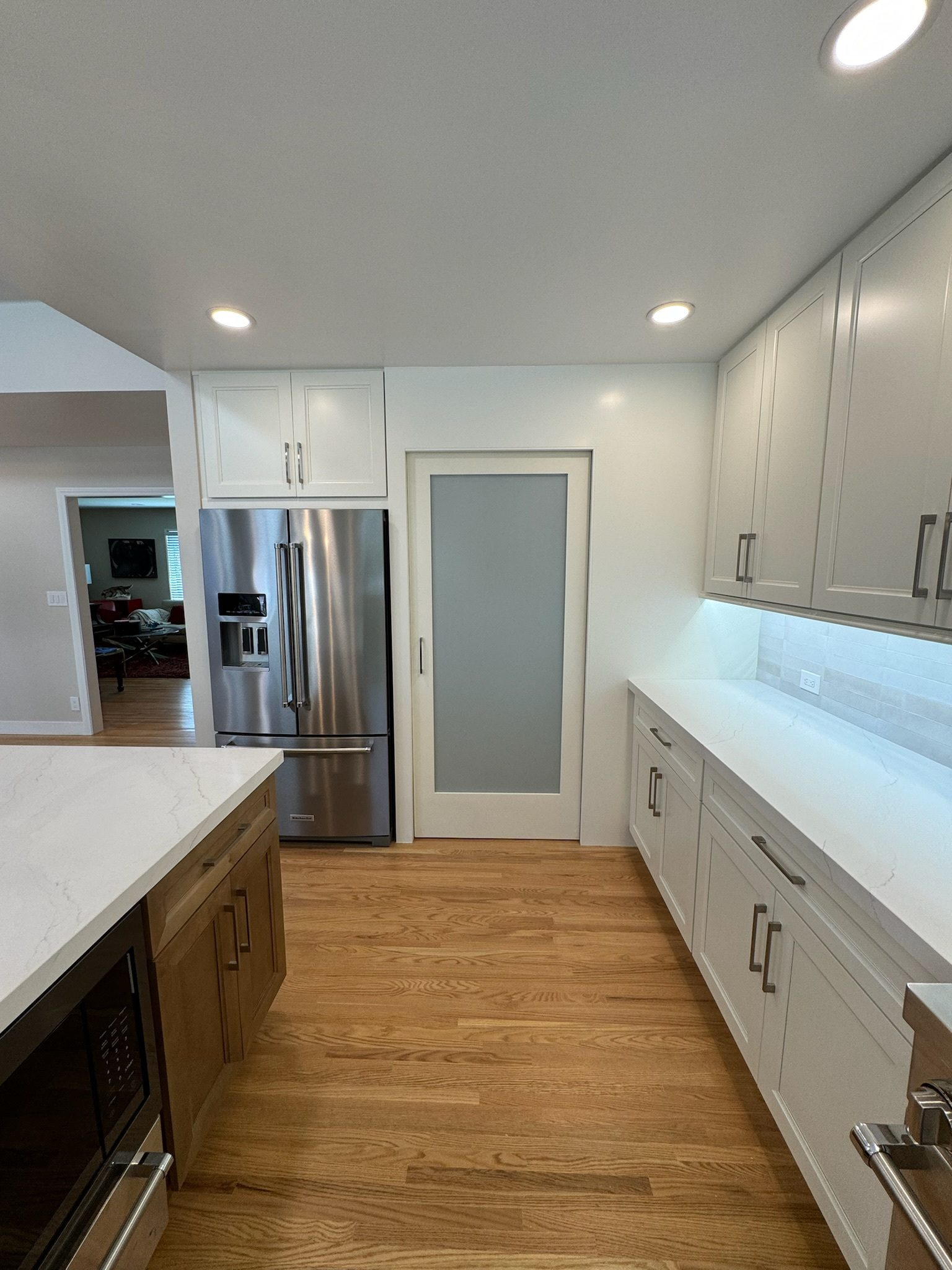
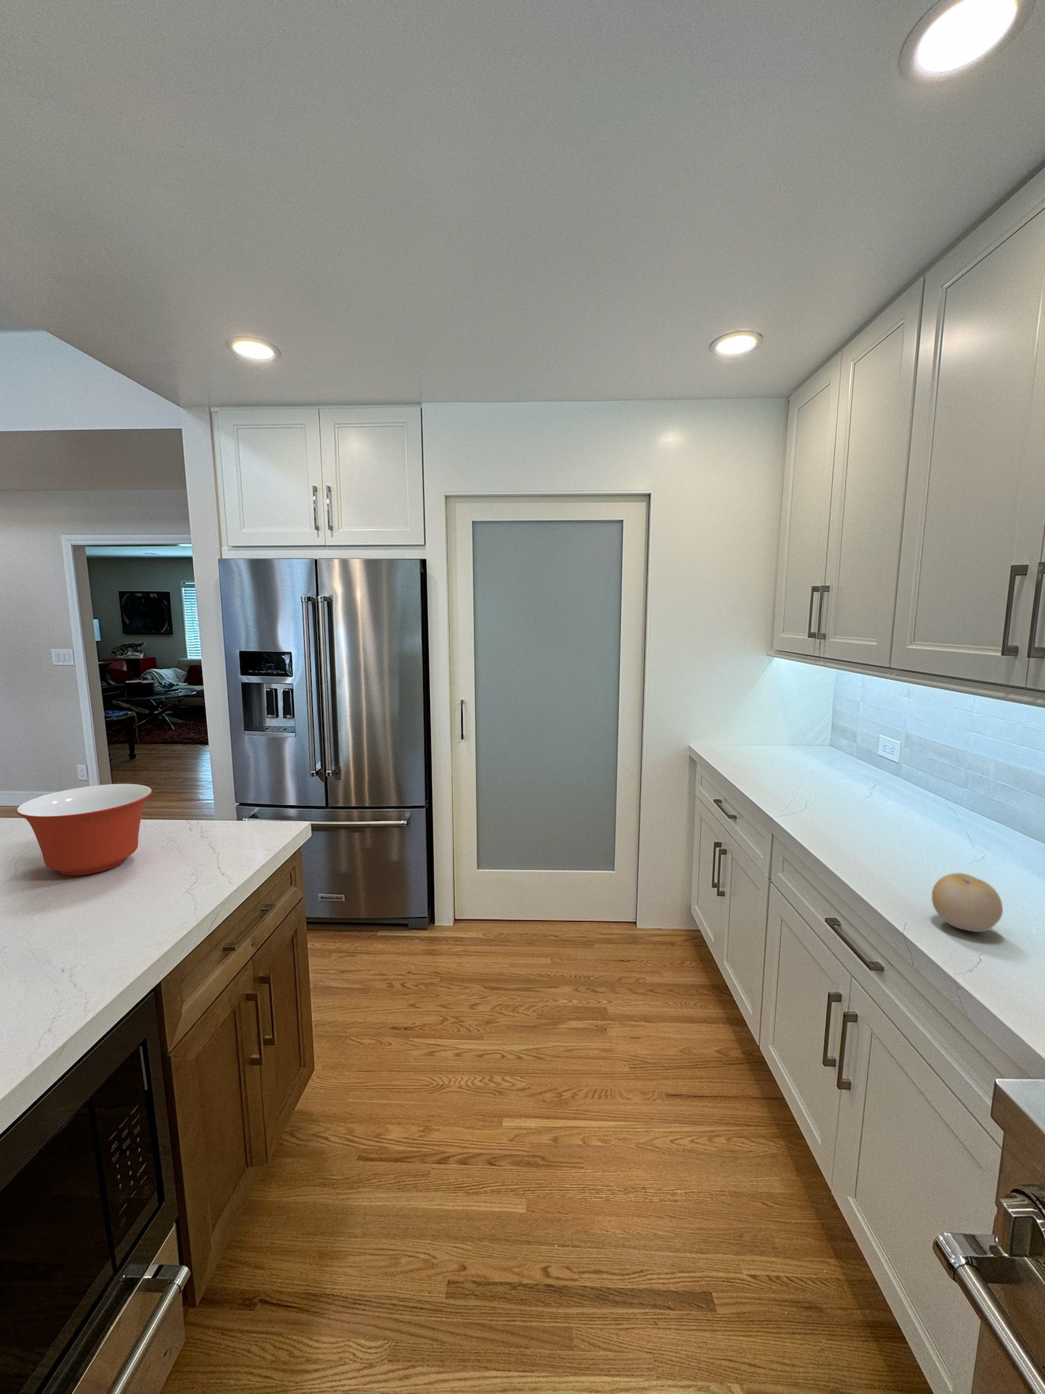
+ fruit [931,873,1003,933]
+ mixing bowl [15,784,153,877]
